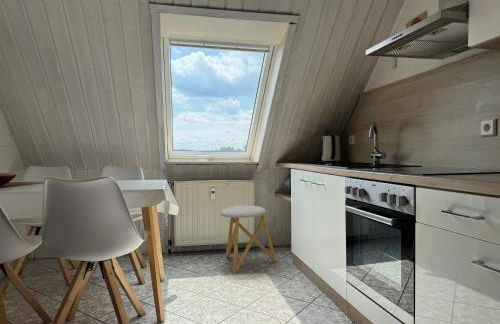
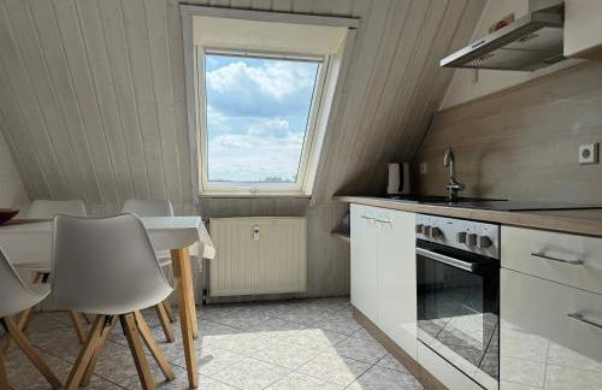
- stool [219,205,277,274]
